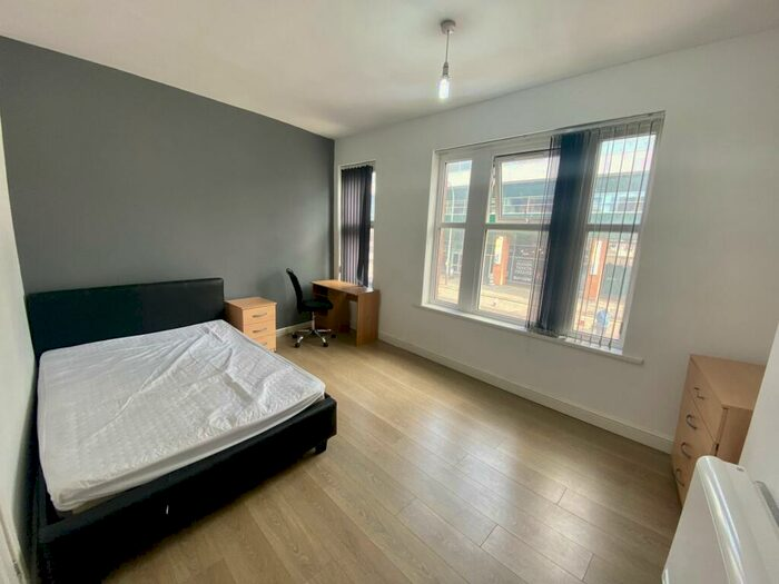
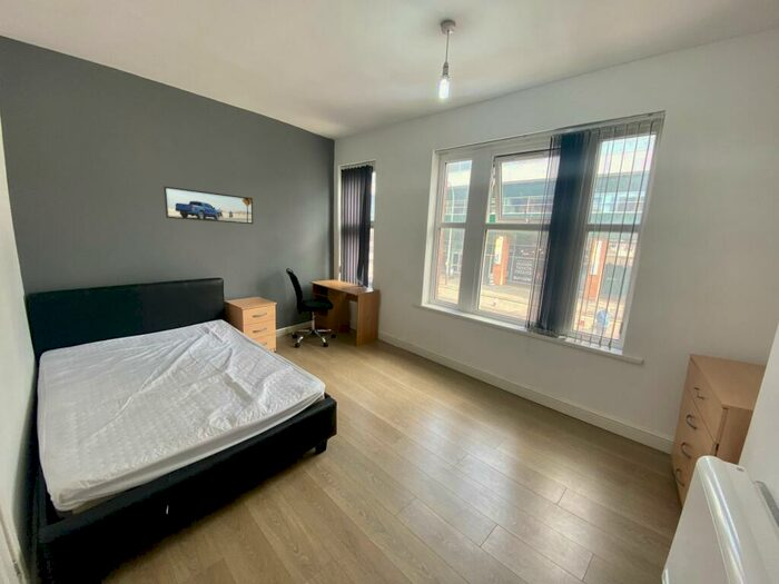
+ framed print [162,185,254,225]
